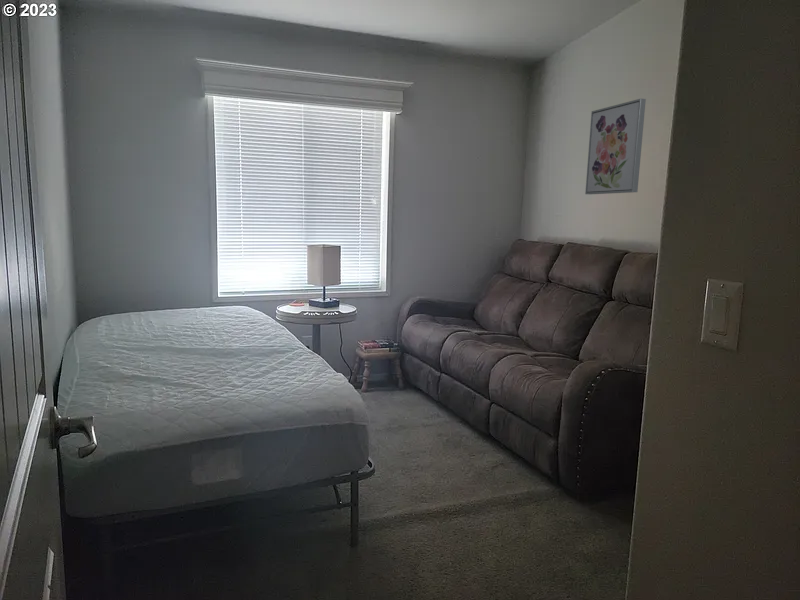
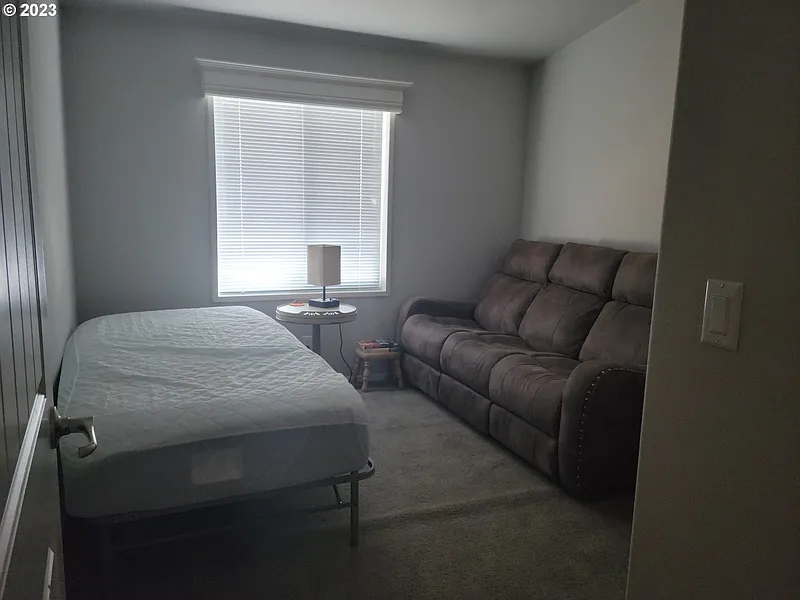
- wall art [584,98,647,195]
